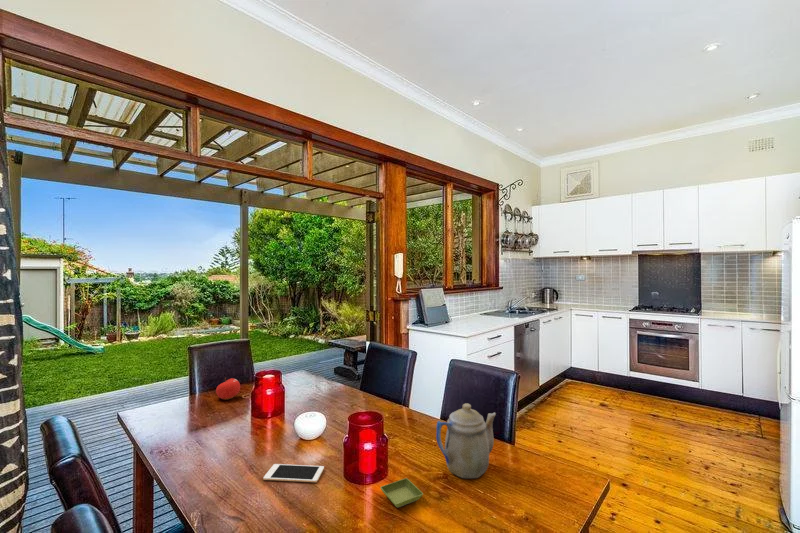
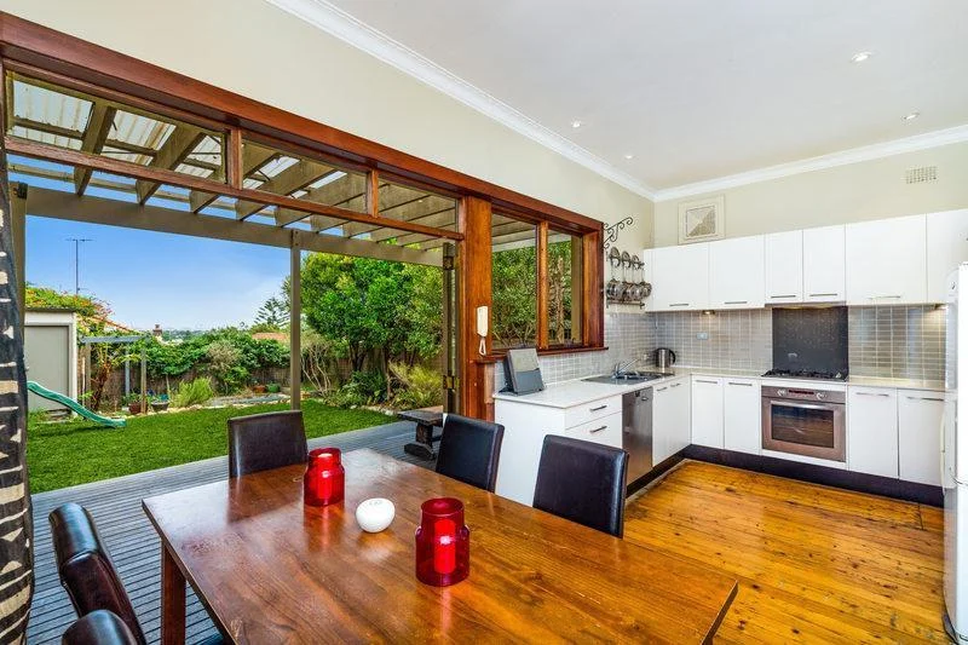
- cell phone [262,463,325,483]
- teapot [435,402,497,479]
- saucer [379,477,424,509]
- fruit [215,377,241,401]
